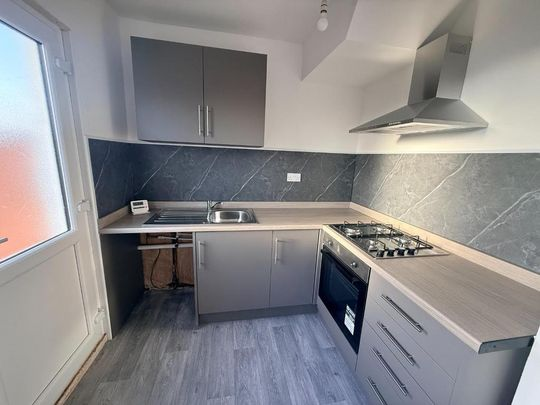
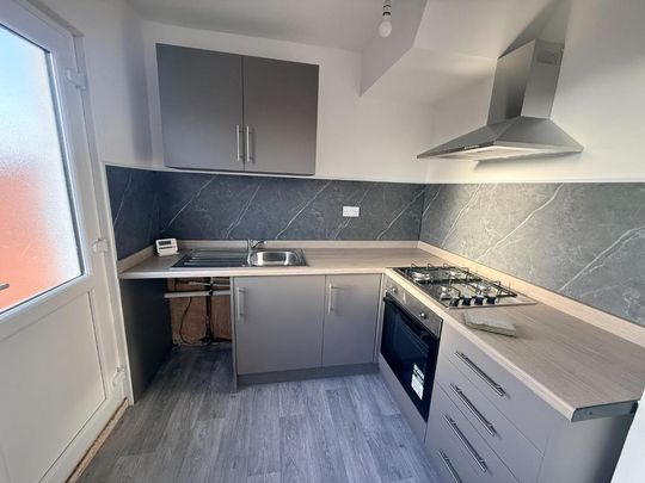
+ washcloth [462,310,520,336]
